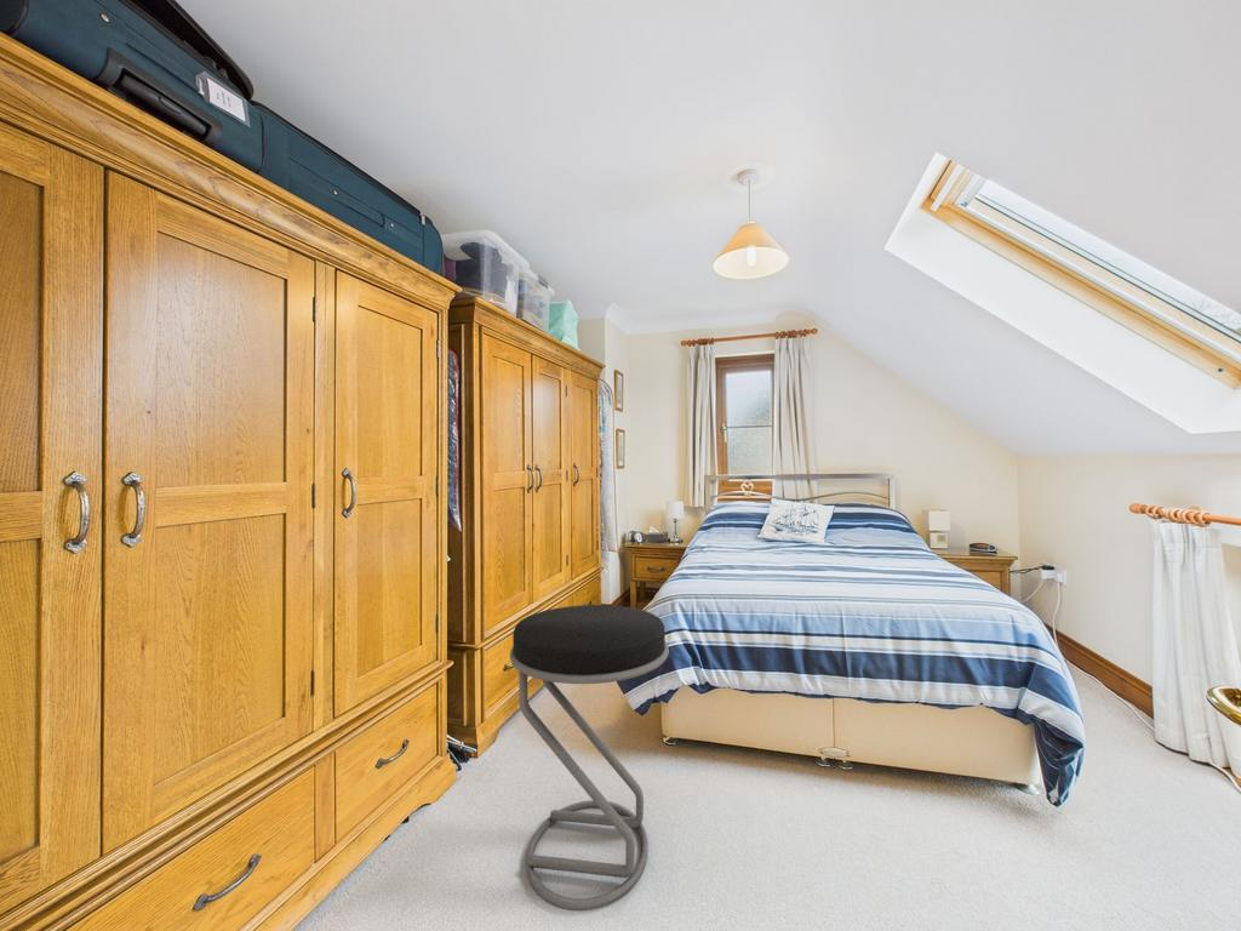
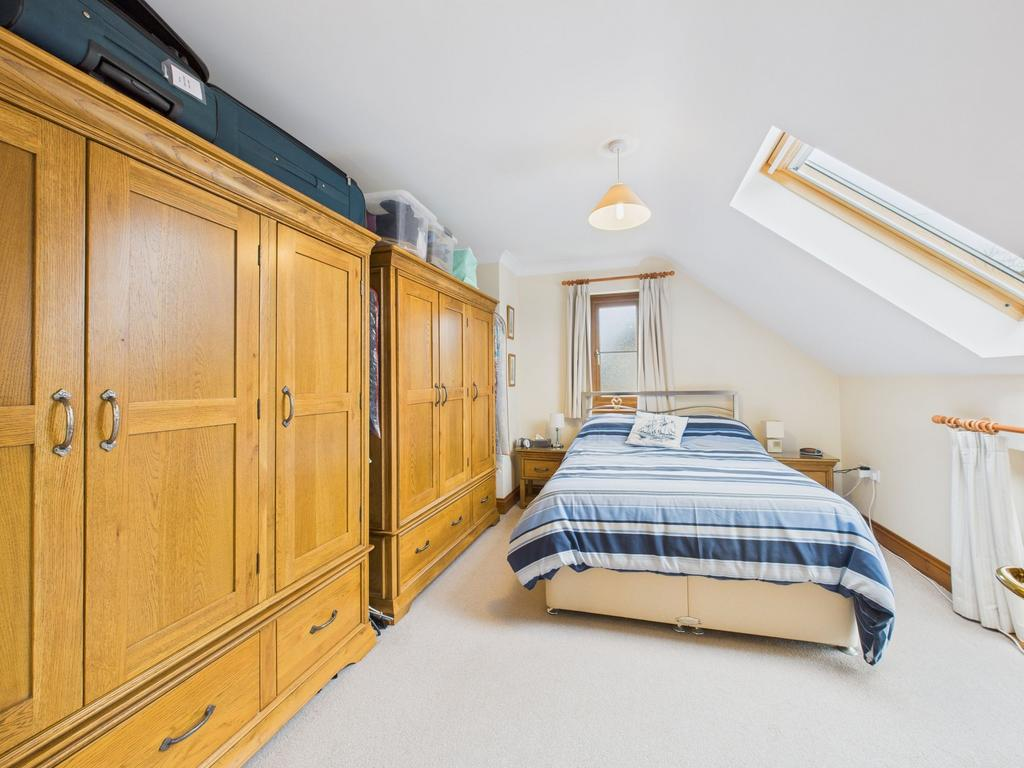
- stool [509,604,670,912]
